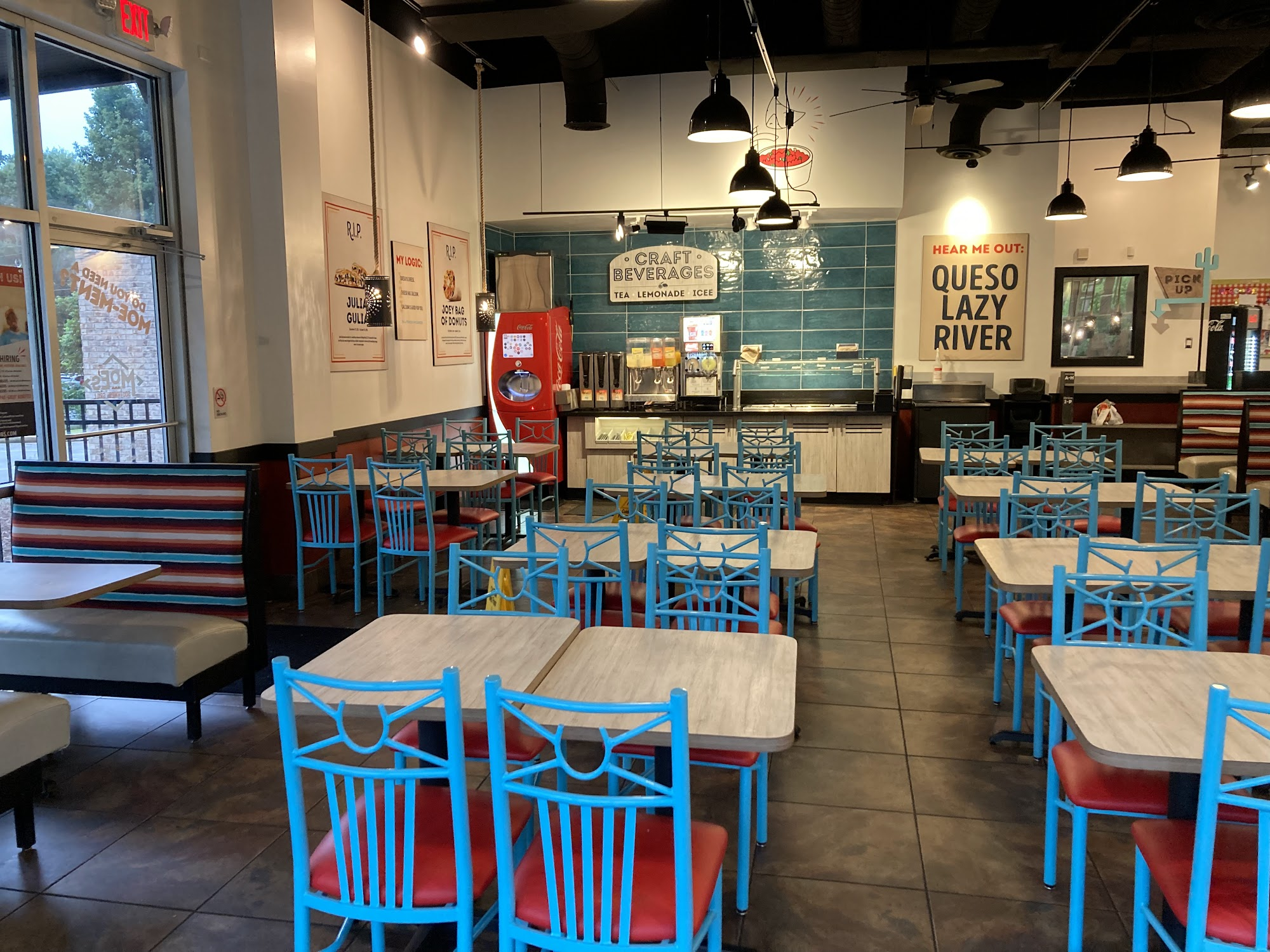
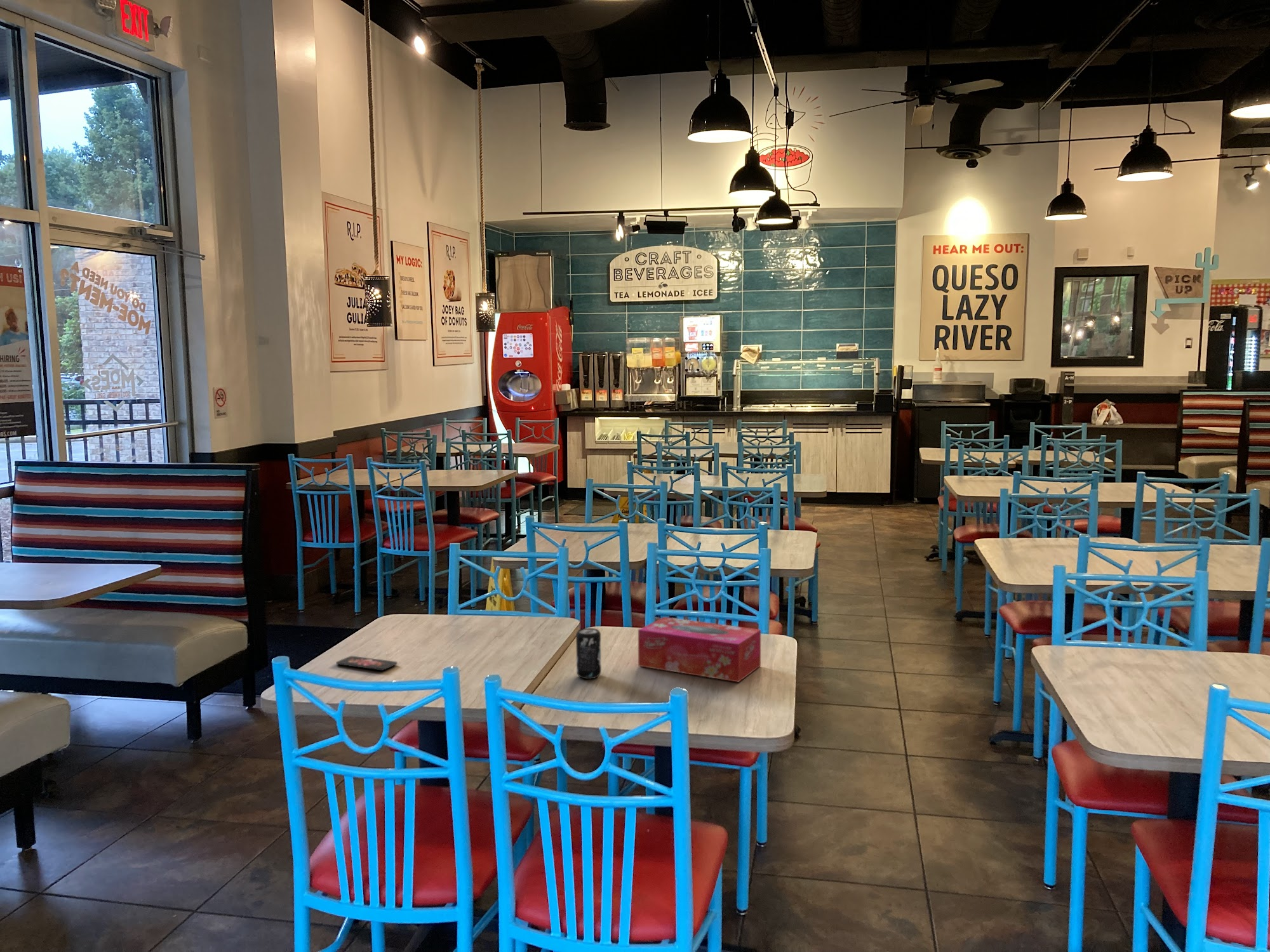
+ smartphone [335,656,398,671]
+ beverage can [575,628,602,680]
+ tissue box [638,616,761,683]
